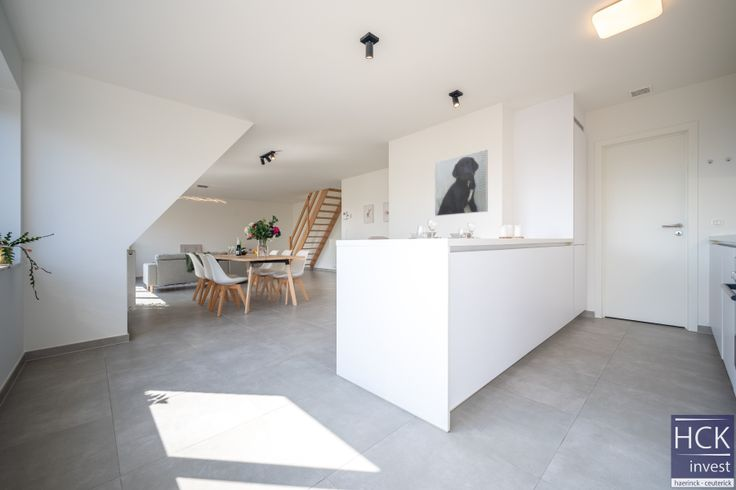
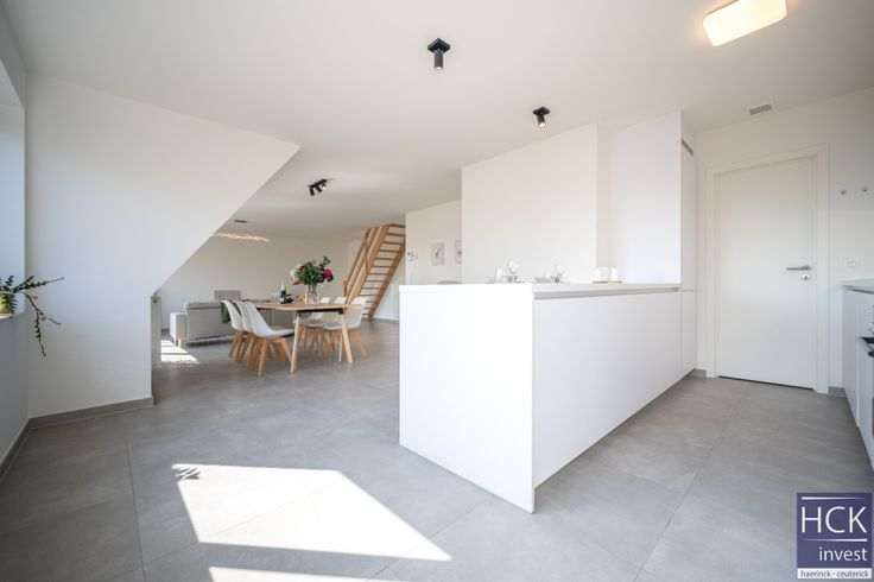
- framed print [434,149,489,217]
